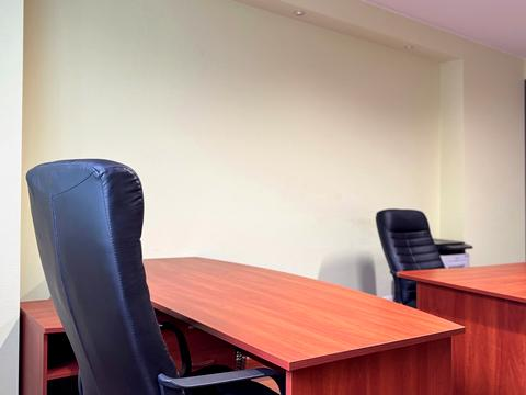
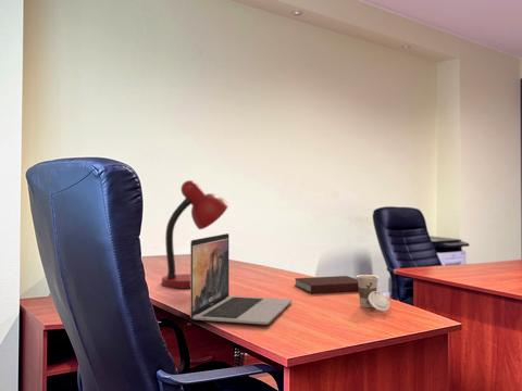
+ desk lamp [160,179,229,289]
+ laptop [189,232,293,326]
+ notebook [294,275,359,294]
+ cup [356,274,390,313]
